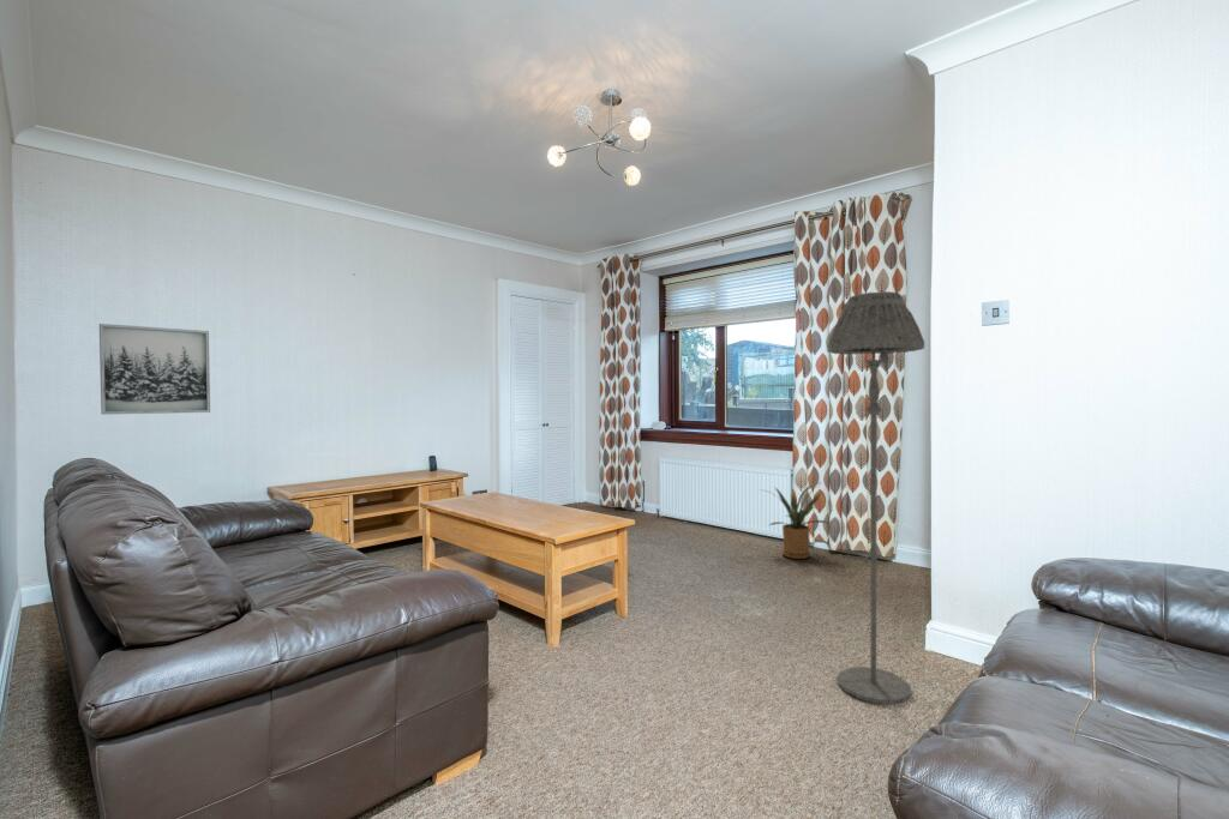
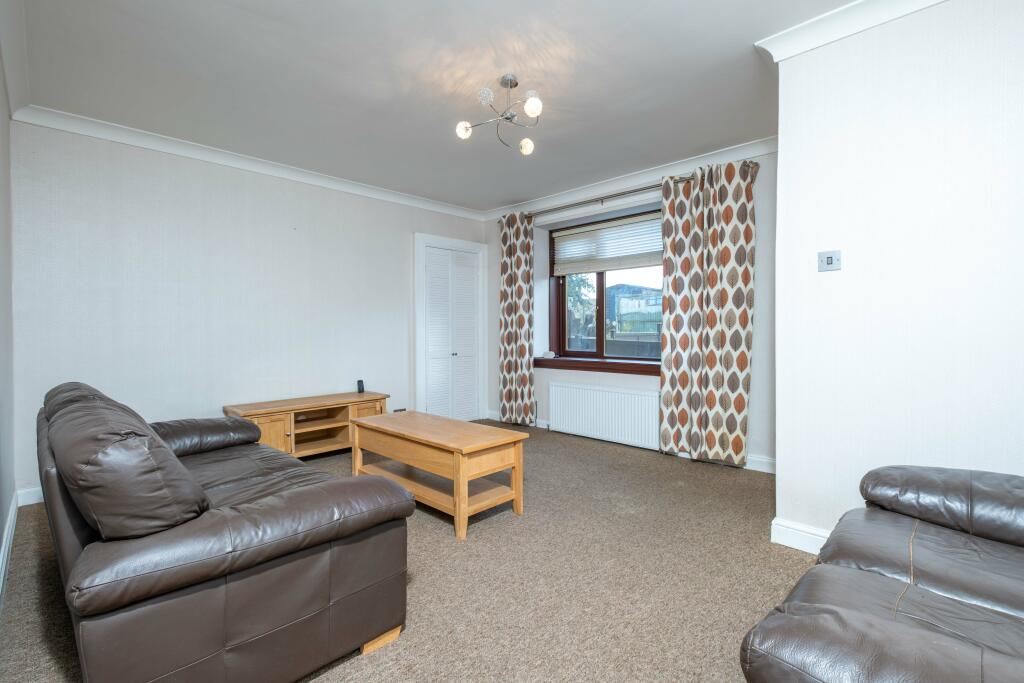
- floor lamp [826,290,925,705]
- house plant [757,481,832,560]
- wall art [98,323,211,415]
